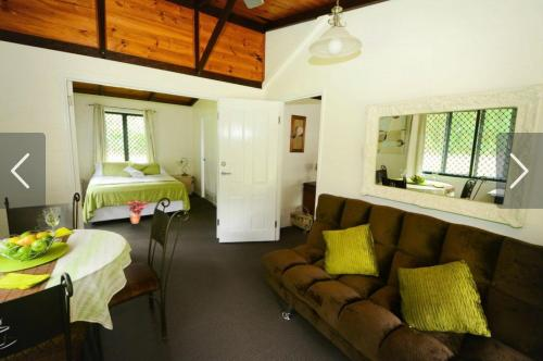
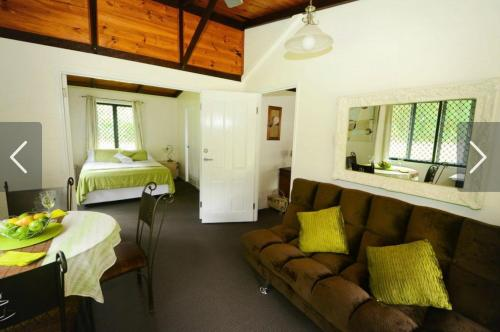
- potted plant [124,199,149,225]
